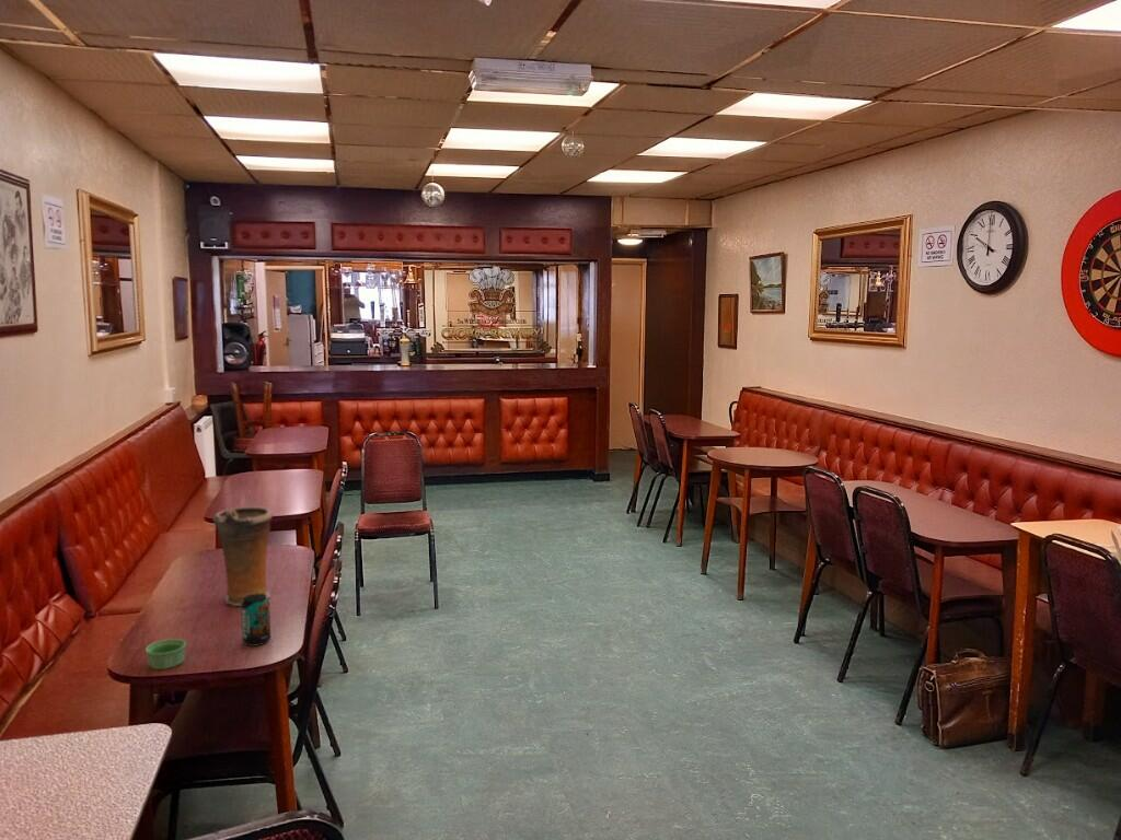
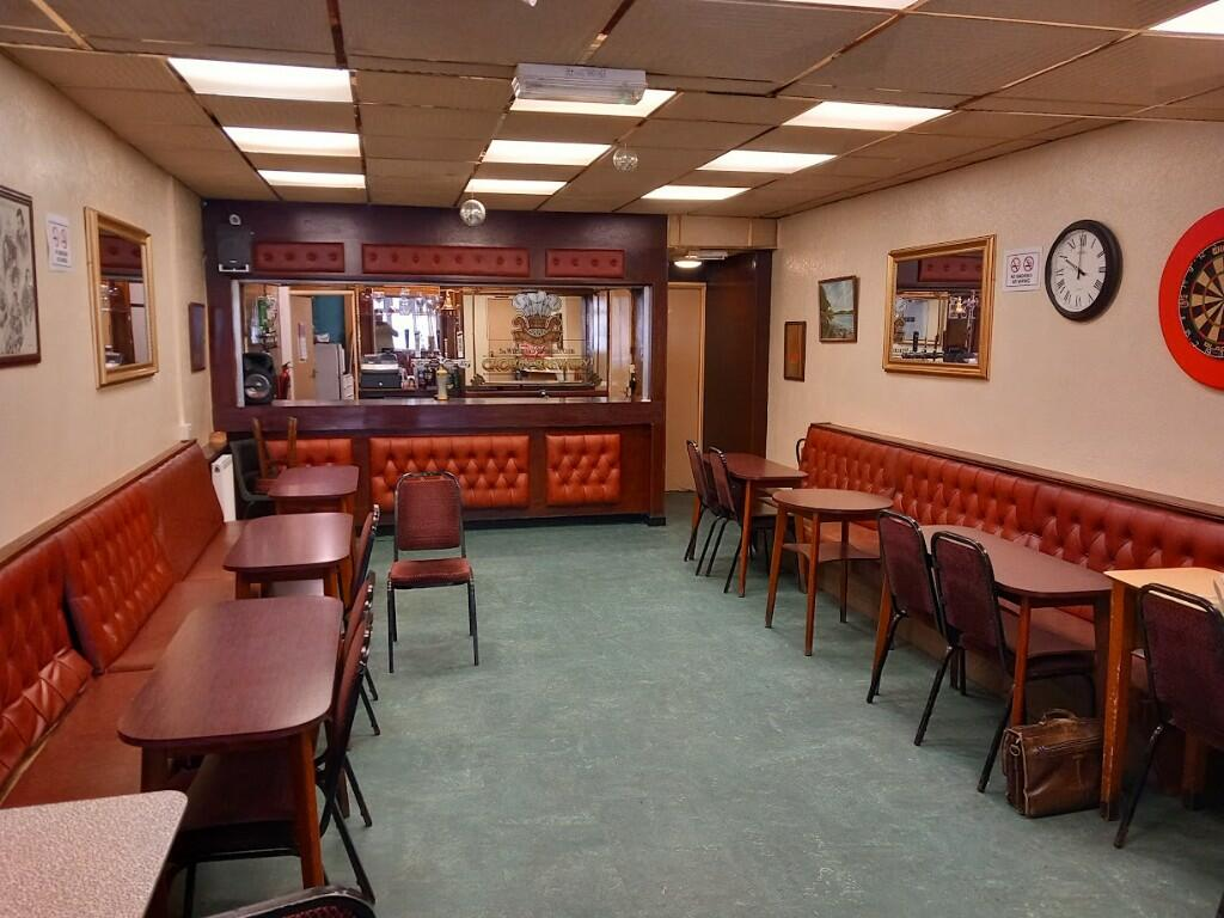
- beverage can [240,594,271,648]
- vase [212,505,274,607]
- ramekin [145,638,187,670]
